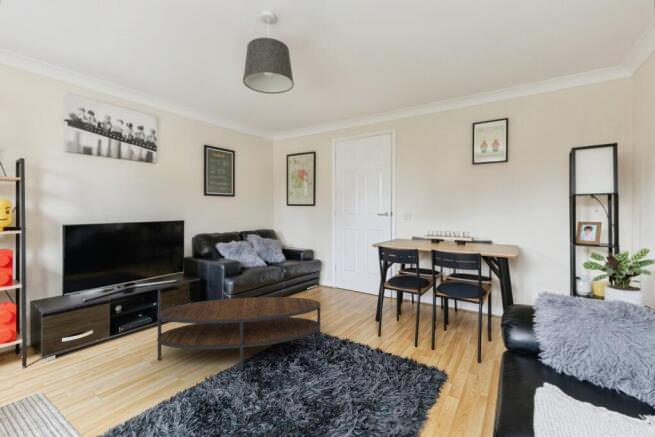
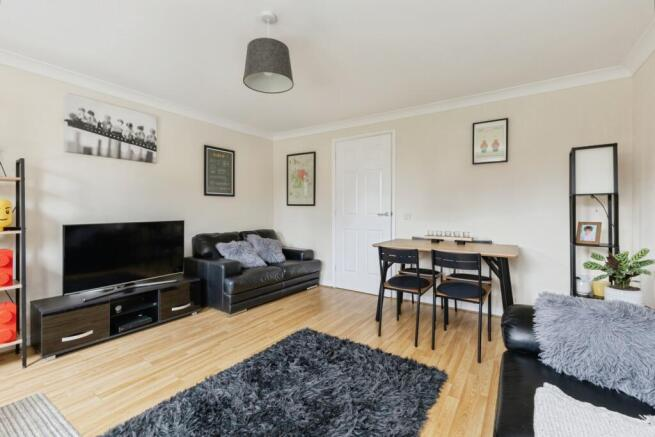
- coffee table [156,296,321,371]
